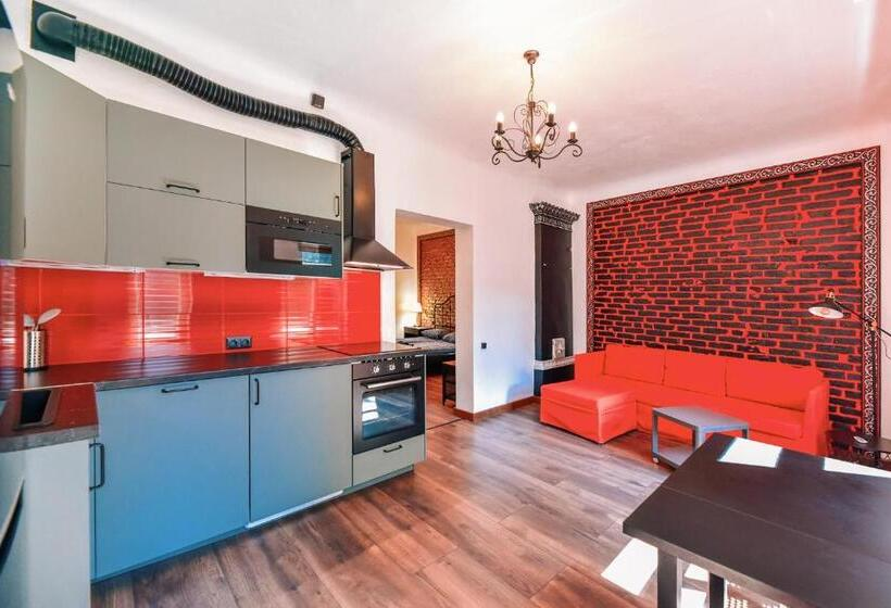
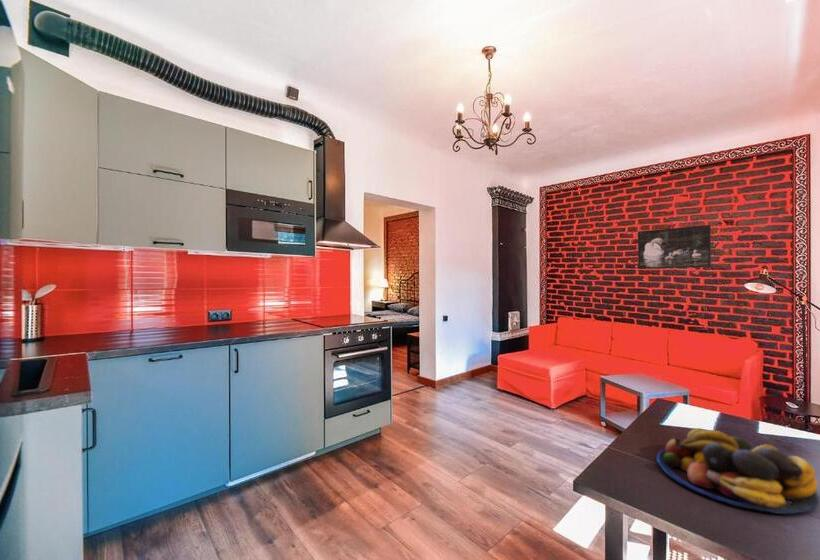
+ fruit bowl [656,427,820,515]
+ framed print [637,224,712,270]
